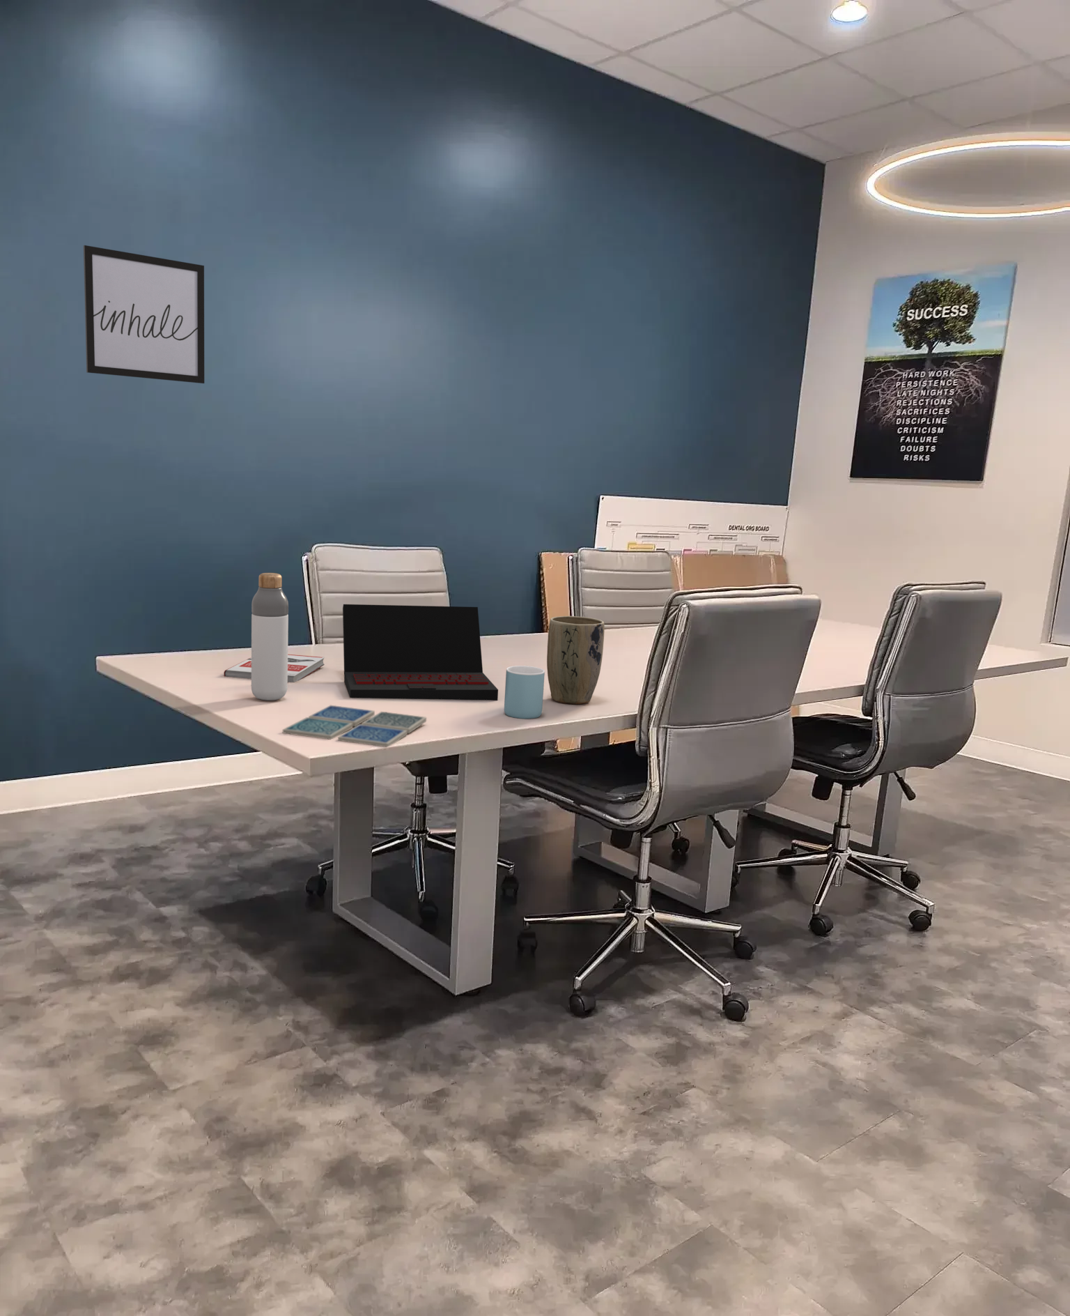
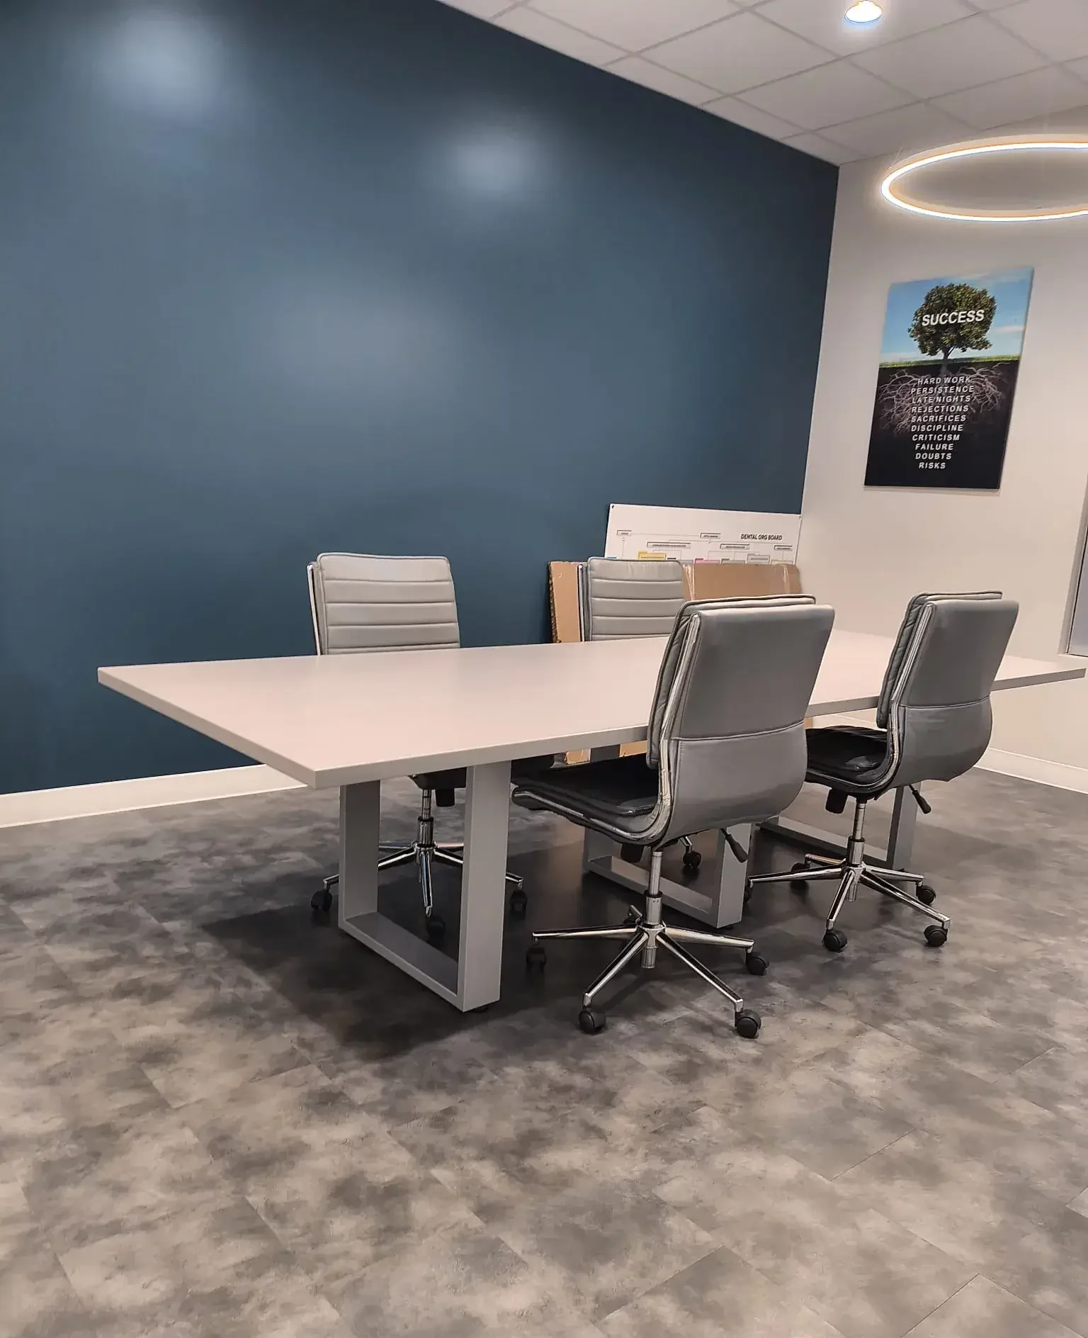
- book [223,654,325,683]
- plant pot [546,616,605,704]
- drink coaster [282,704,427,748]
- mug [503,665,546,720]
- laptop [342,604,499,701]
- bottle [251,572,289,701]
- wall art [83,245,205,384]
